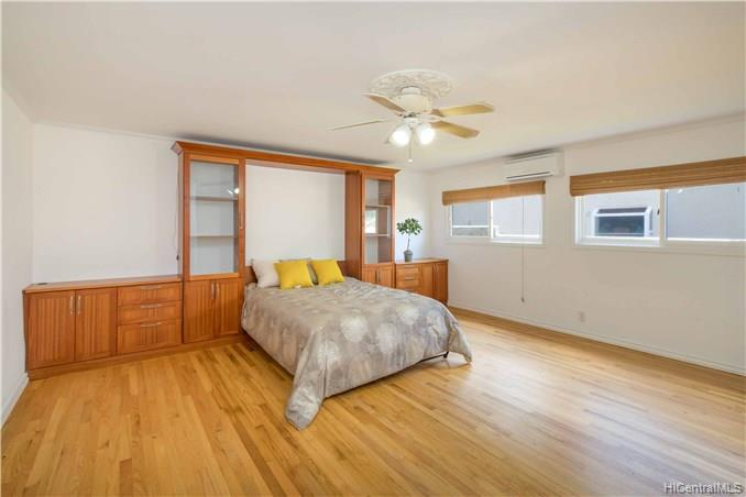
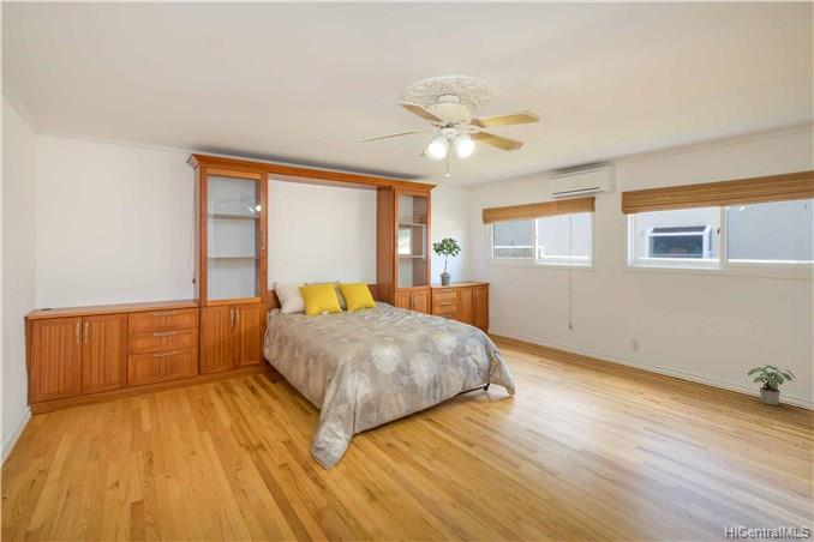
+ potted plant [747,365,796,405]
